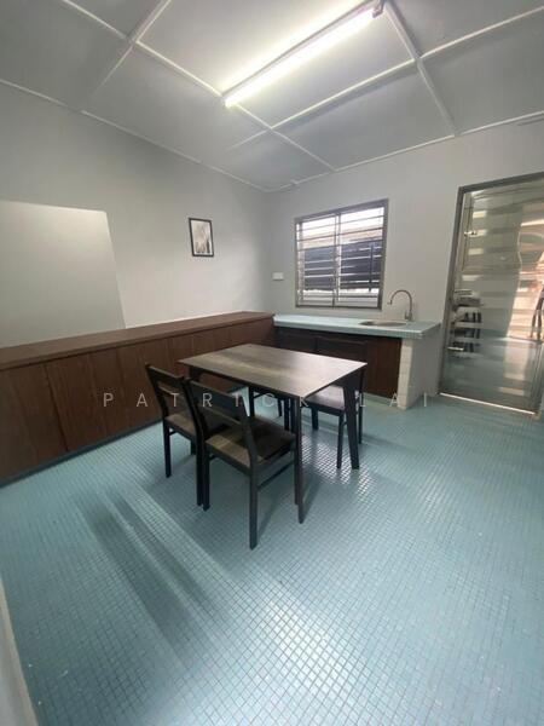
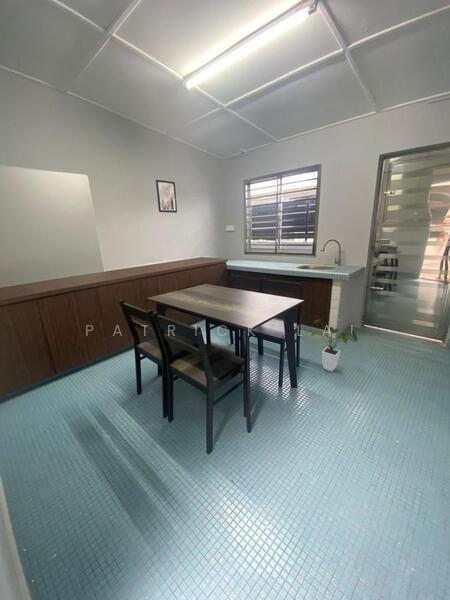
+ house plant [310,318,359,372]
